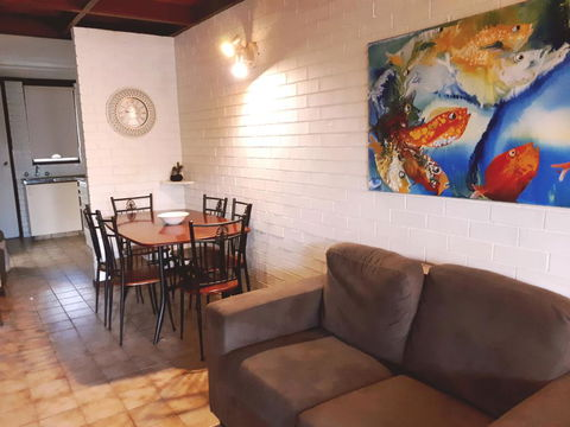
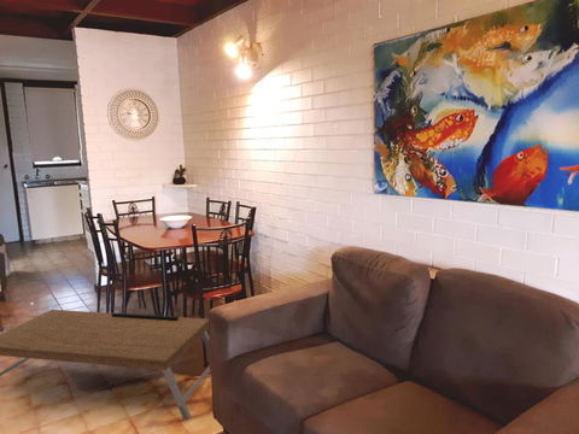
+ coffee table [0,309,211,421]
